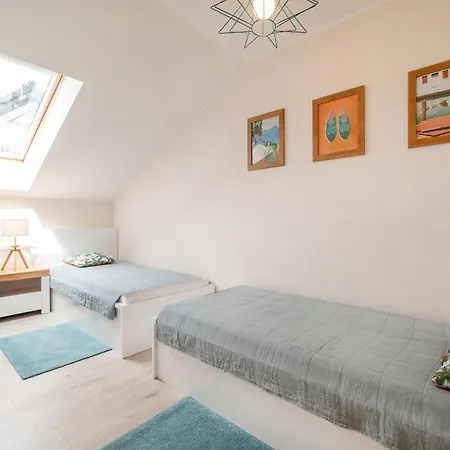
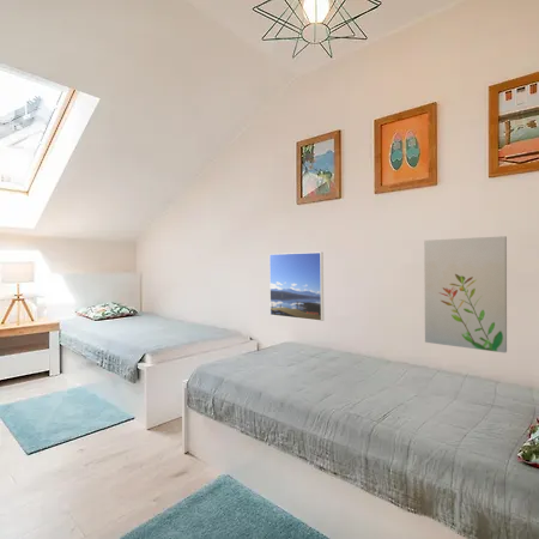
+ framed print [268,252,325,322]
+ wall art [423,235,508,355]
